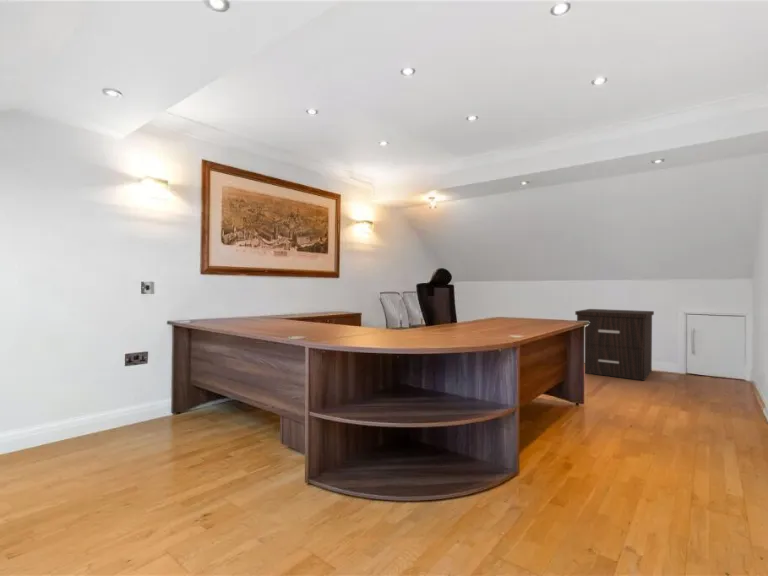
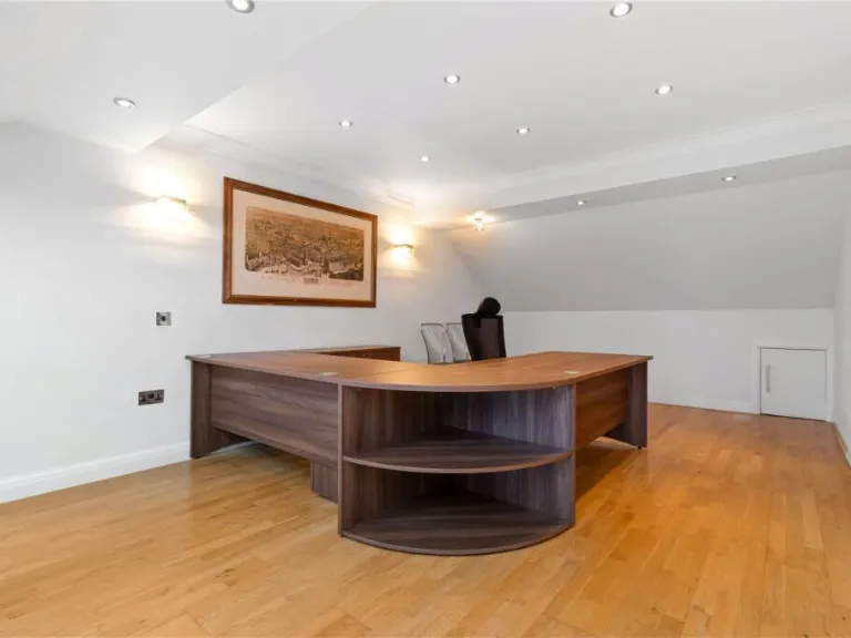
- nightstand [574,308,655,382]
